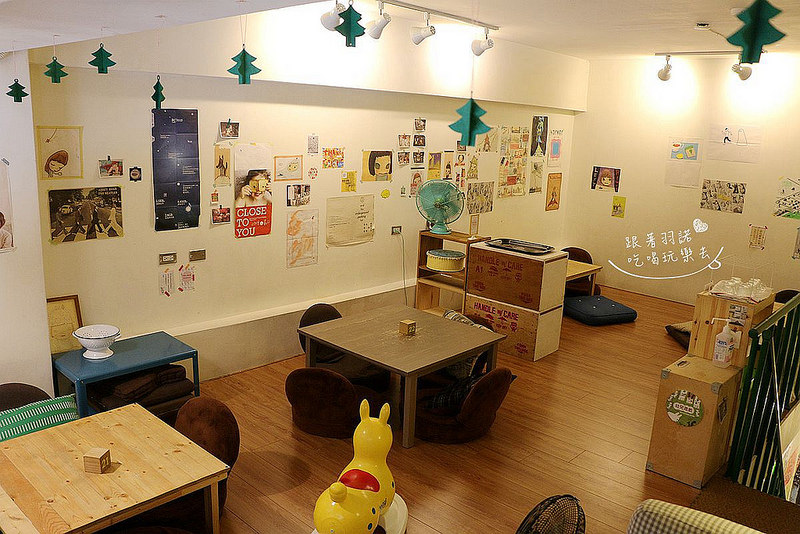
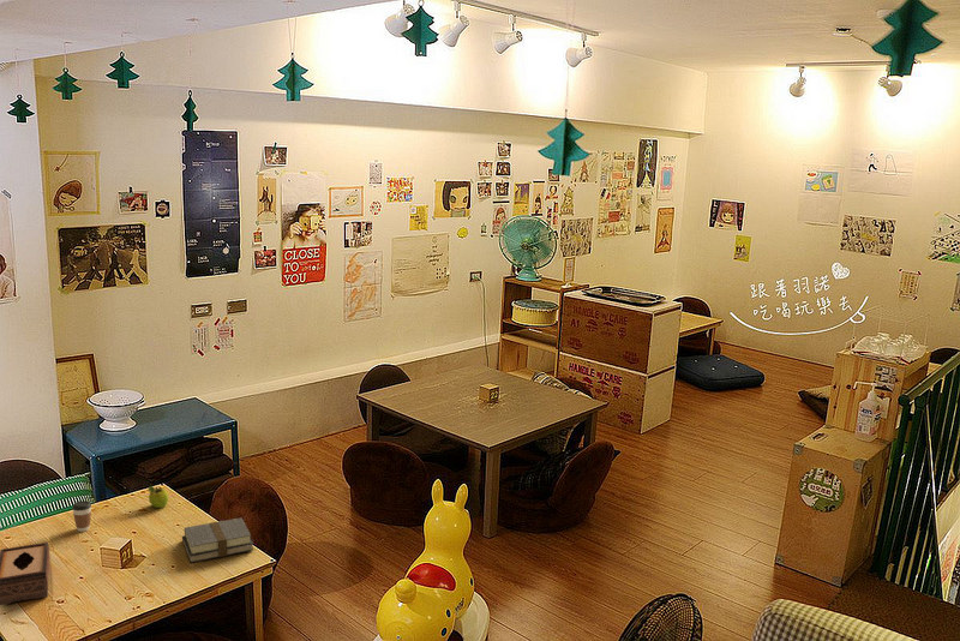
+ tissue box [0,541,52,606]
+ book [181,516,254,564]
+ coffee cup [72,499,92,533]
+ fruit [148,485,169,509]
